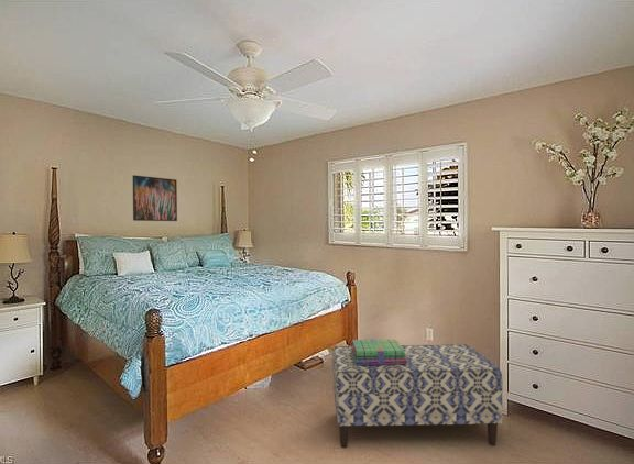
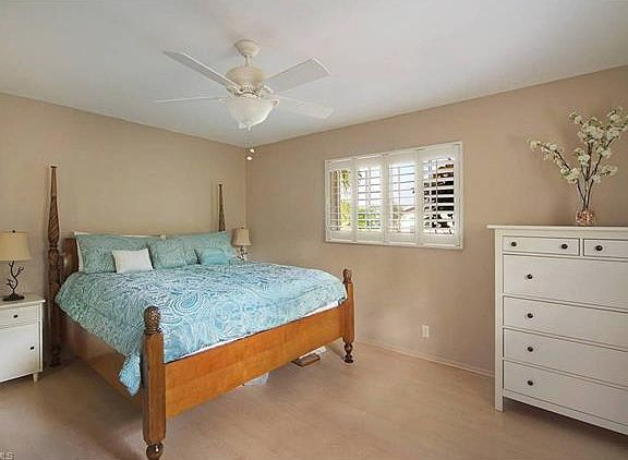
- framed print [132,174,178,222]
- stack of books [351,339,407,365]
- bench [331,343,504,449]
